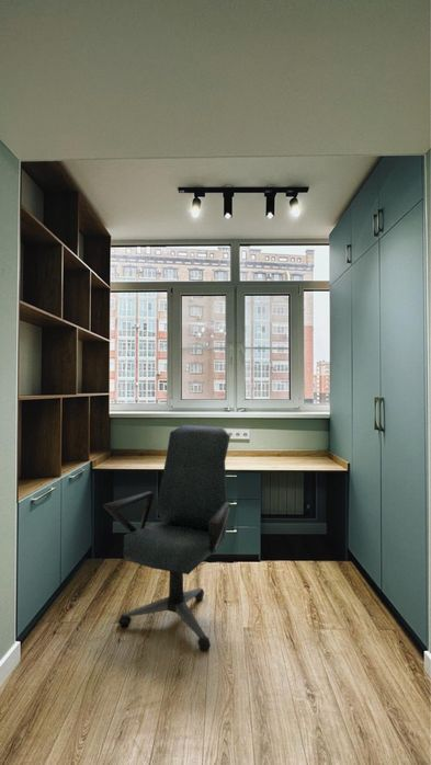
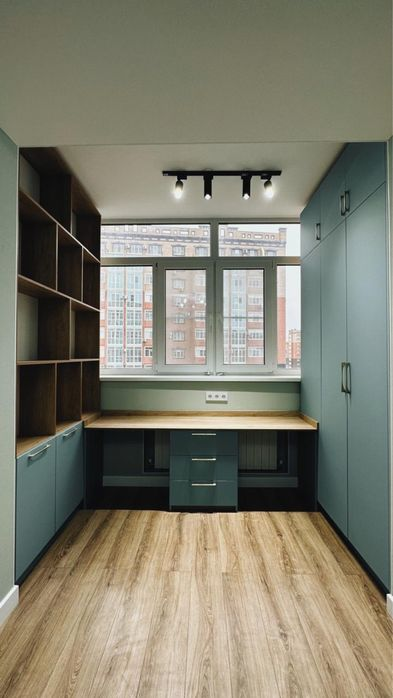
- office chair [102,424,231,653]
